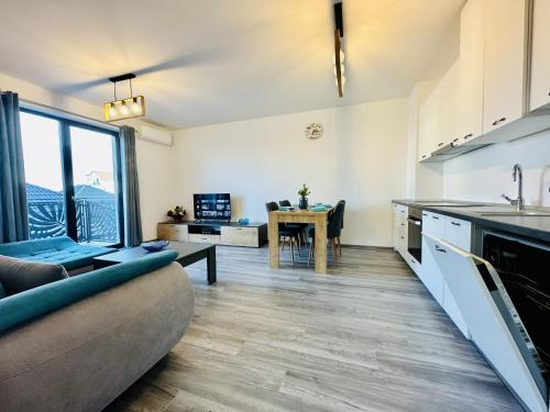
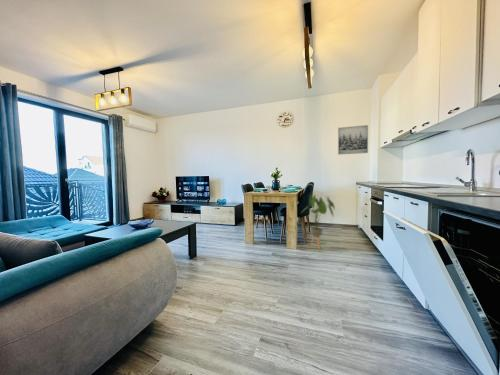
+ house plant [301,194,336,252]
+ wall art [337,124,369,156]
